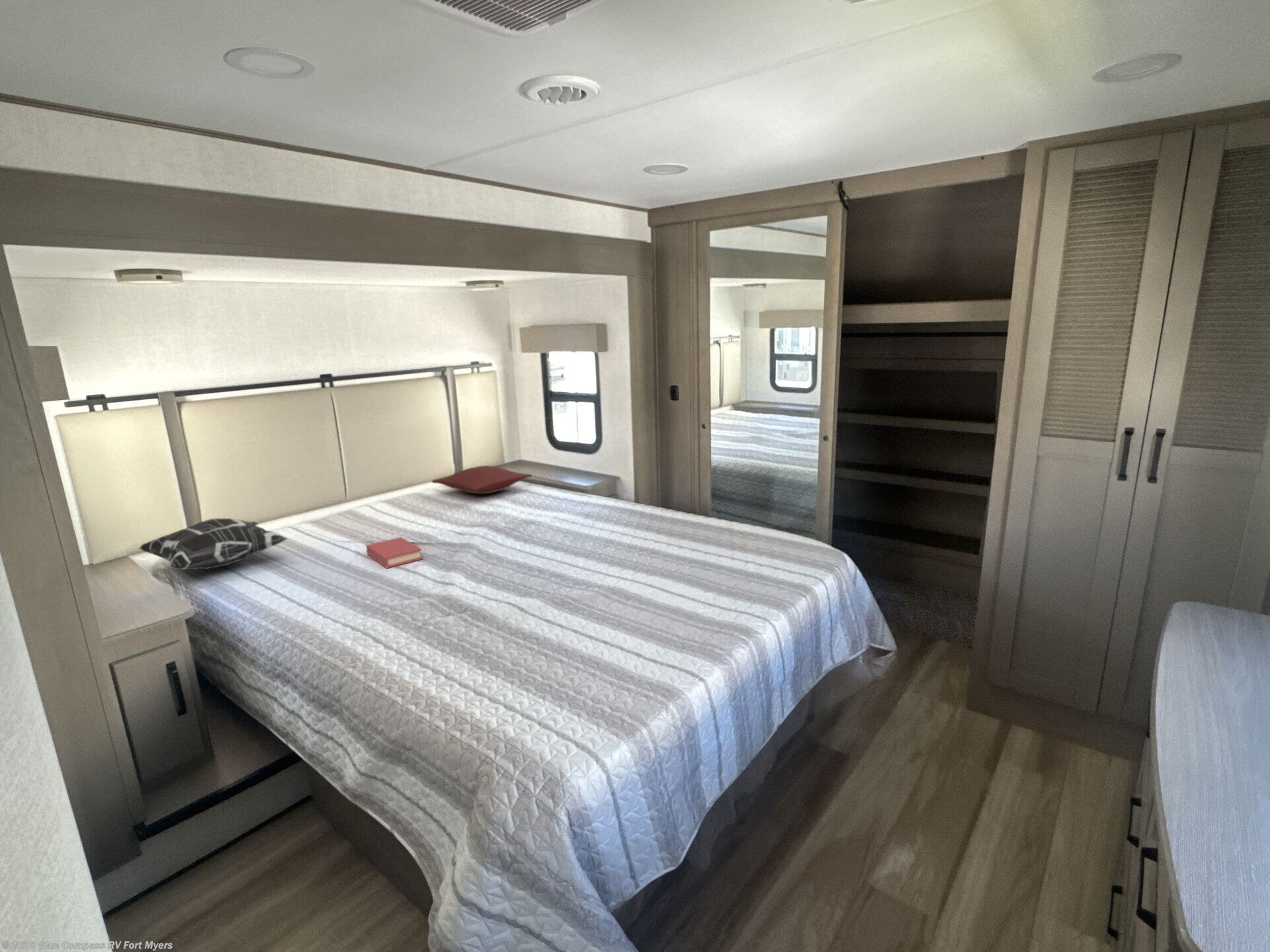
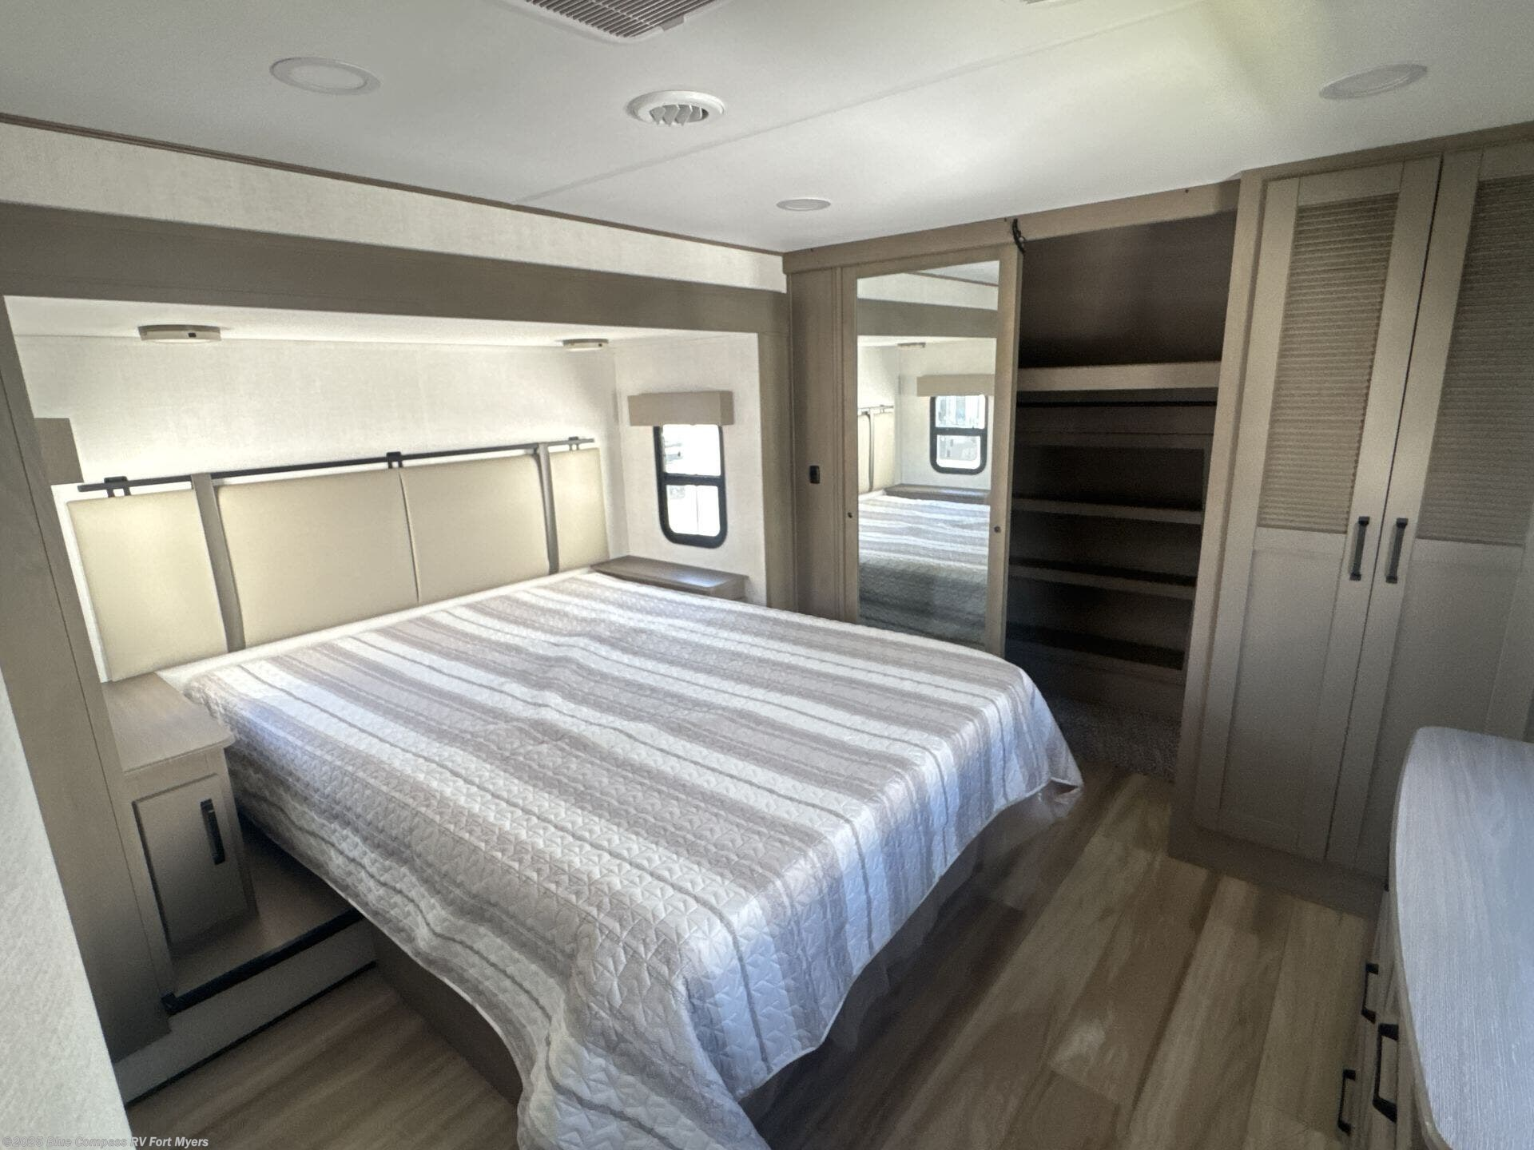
- decorative pillow [138,518,288,571]
- pillow [431,465,532,495]
- book [365,536,424,569]
